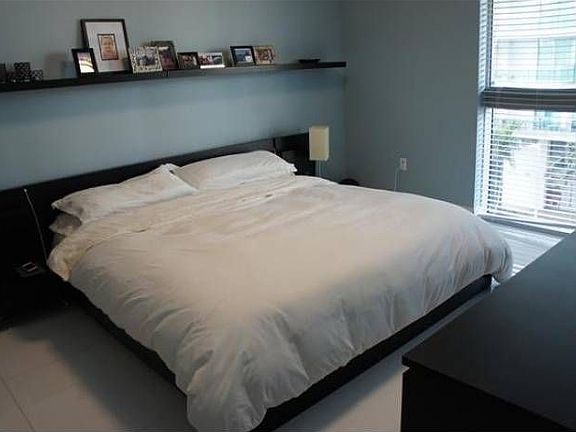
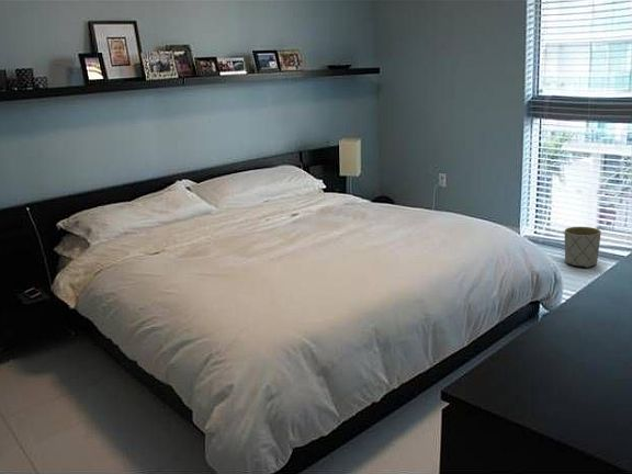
+ planter [564,226,602,269]
